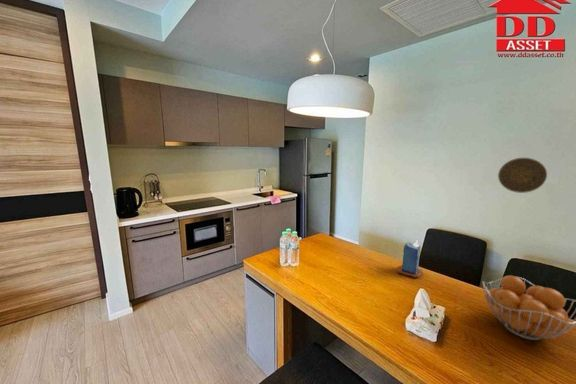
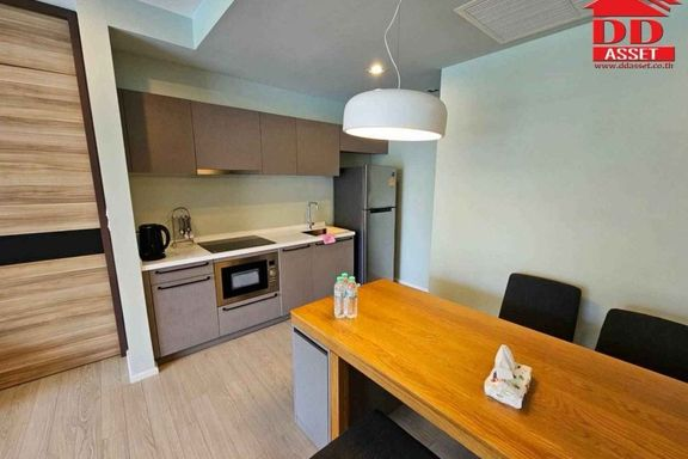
- fruit basket [482,275,576,341]
- decorative plate [497,157,548,194]
- candle [396,240,424,279]
